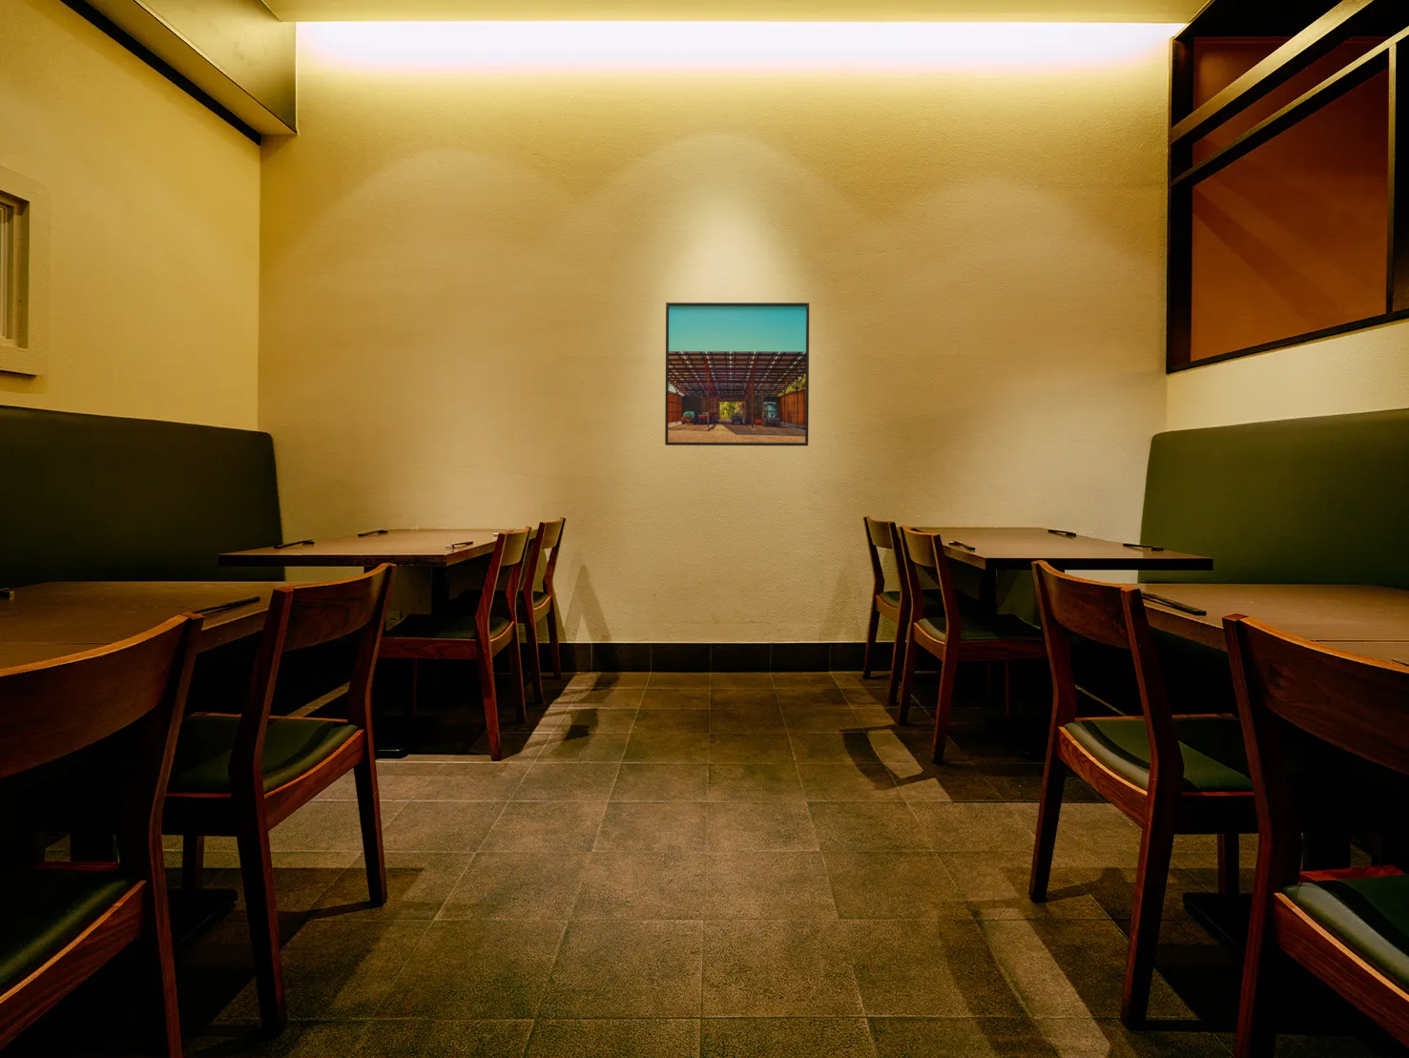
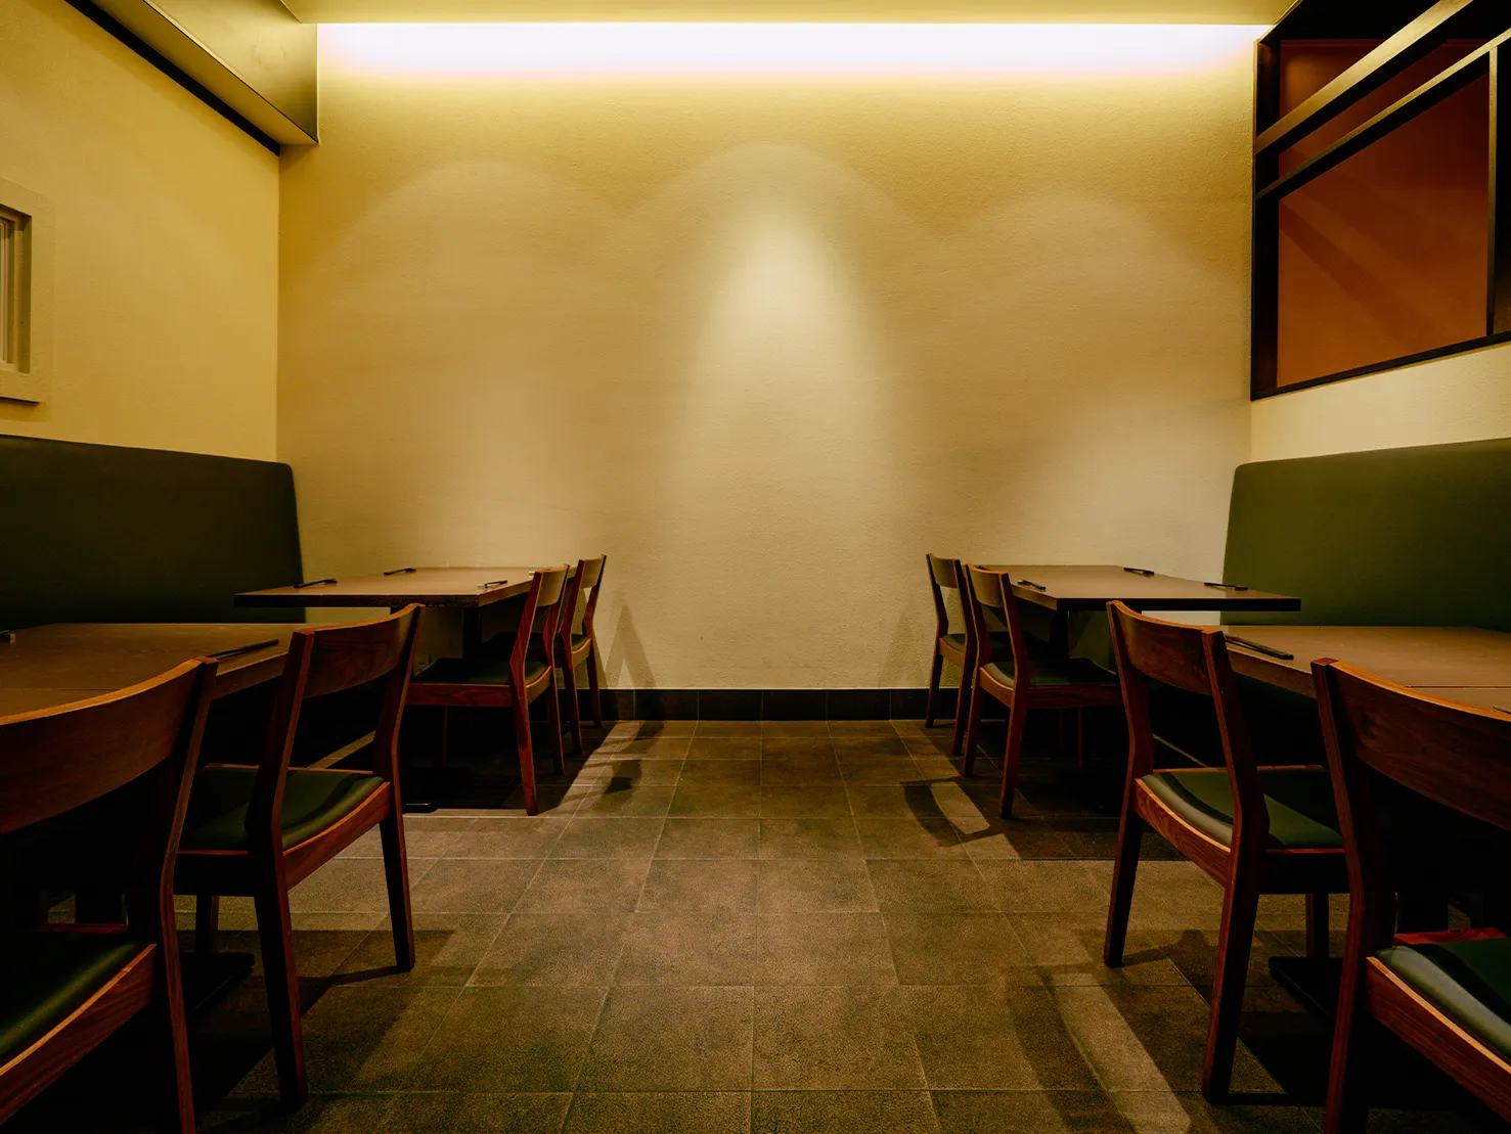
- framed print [664,301,810,447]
